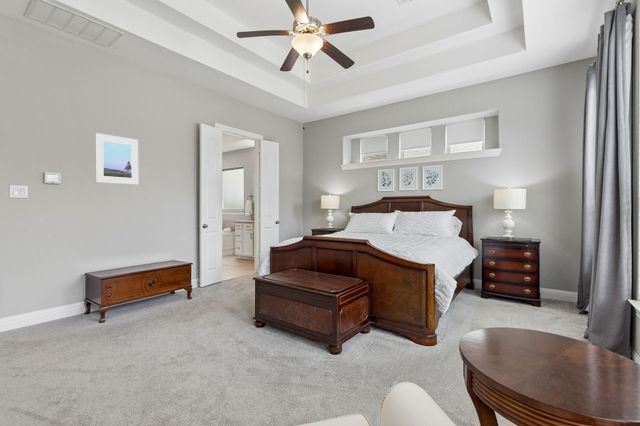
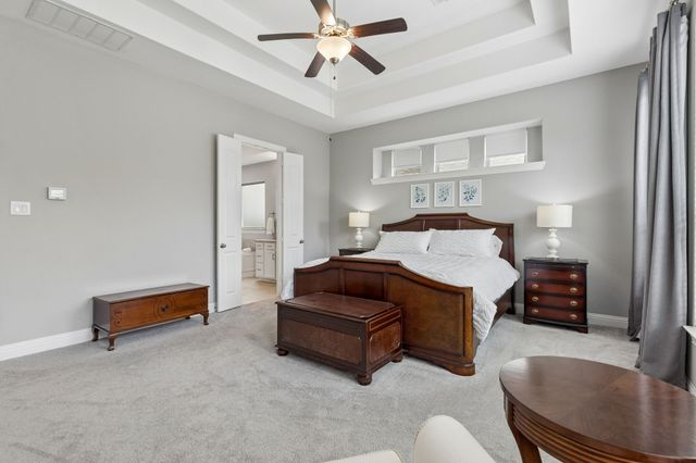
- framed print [94,132,139,185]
